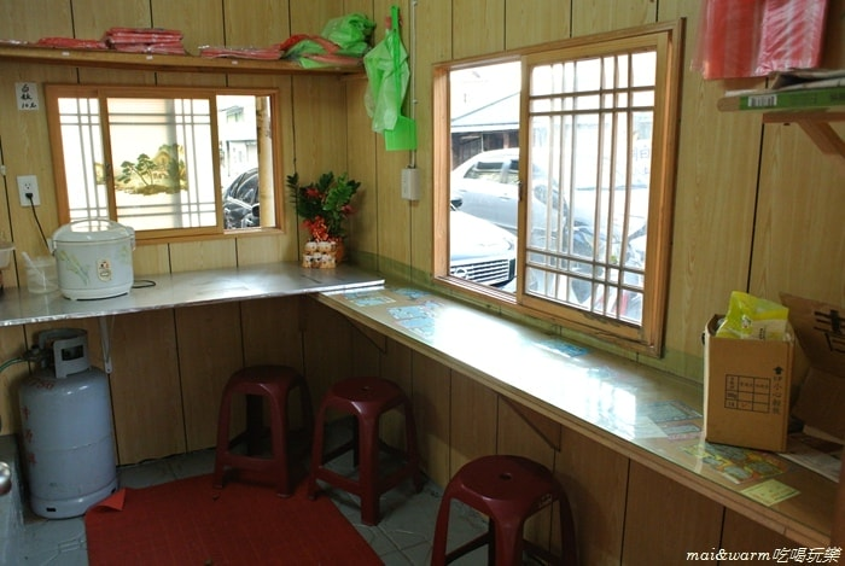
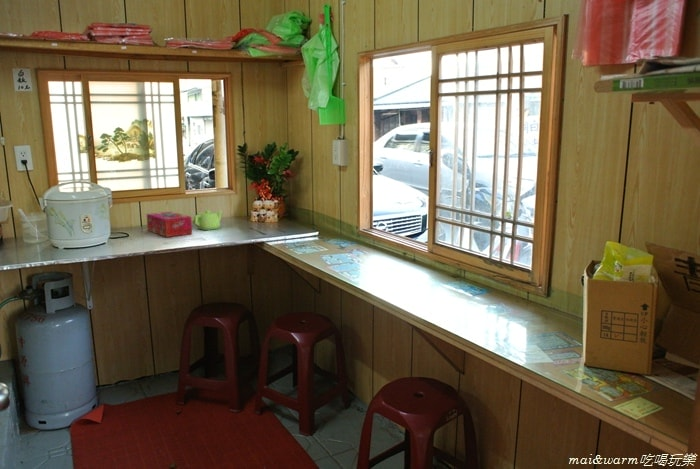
+ teapot [193,209,224,231]
+ tissue box [146,211,193,238]
